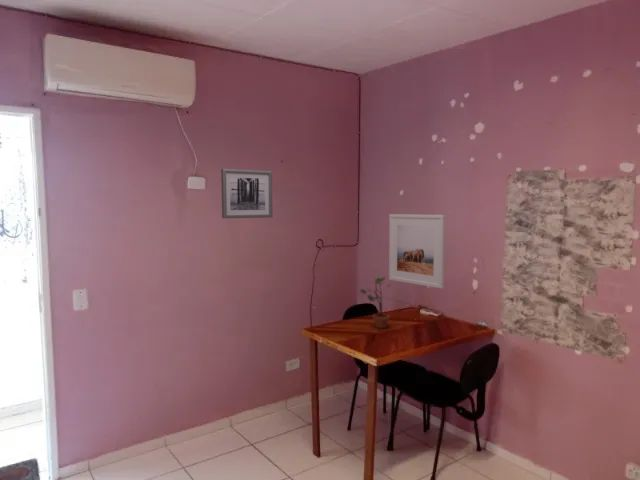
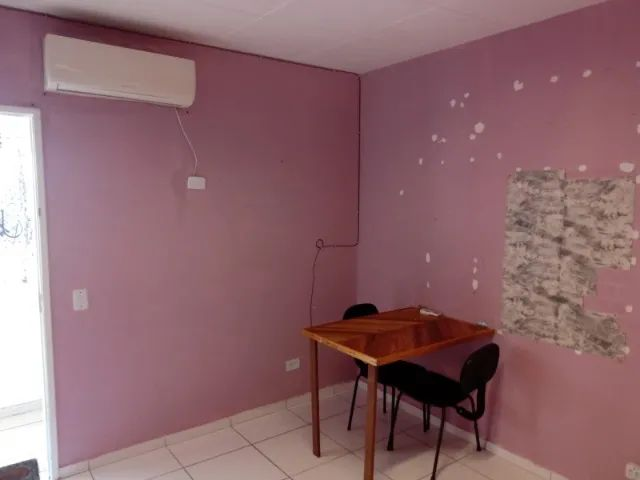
- potted plant [359,275,392,329]
- wall art [220,168,274,219]
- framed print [388,213,446,290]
